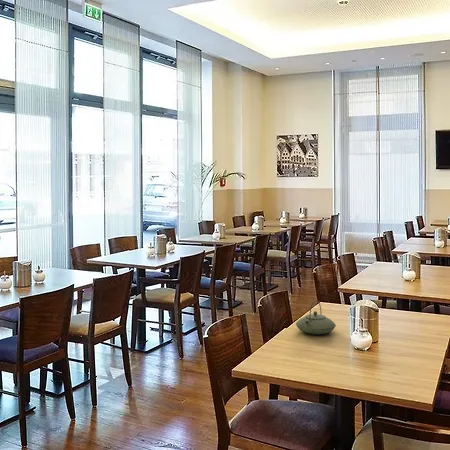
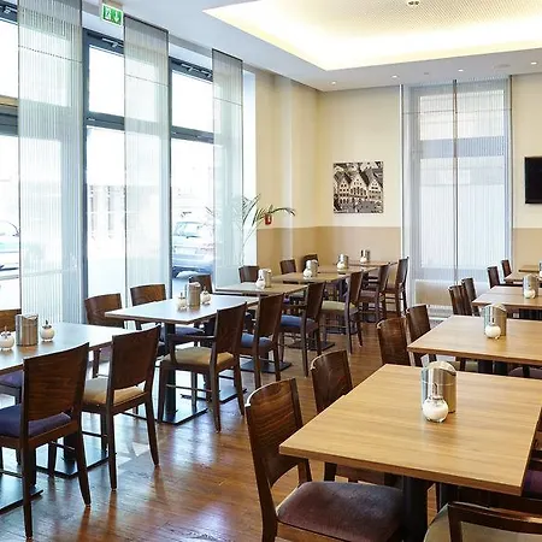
- teapot [295,299,337,335]
